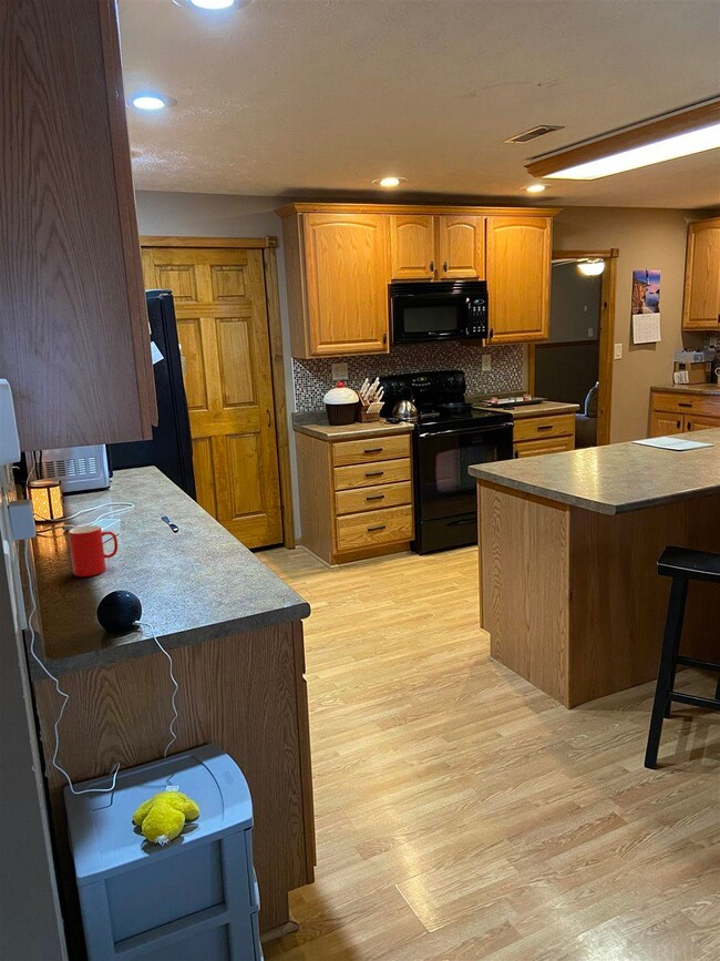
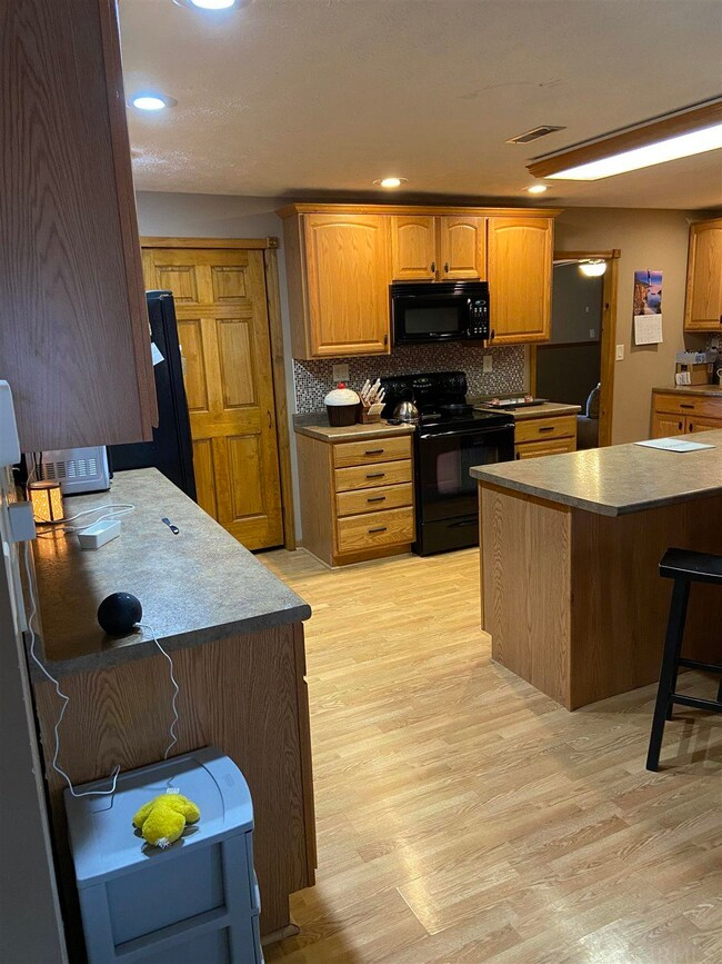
- cup [68,524,119,577]
